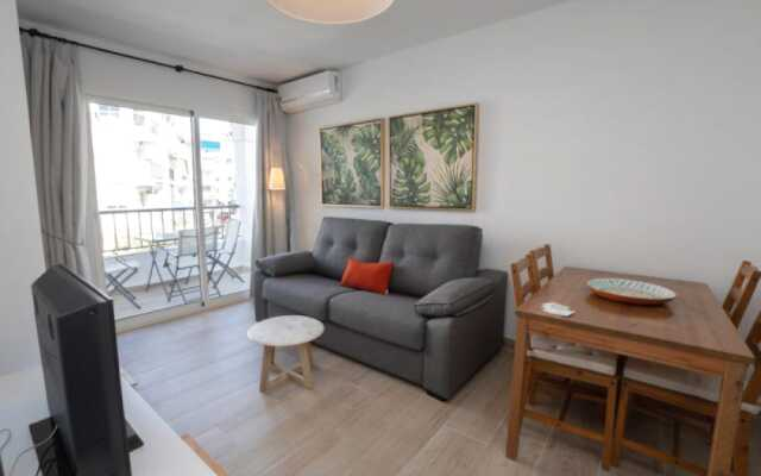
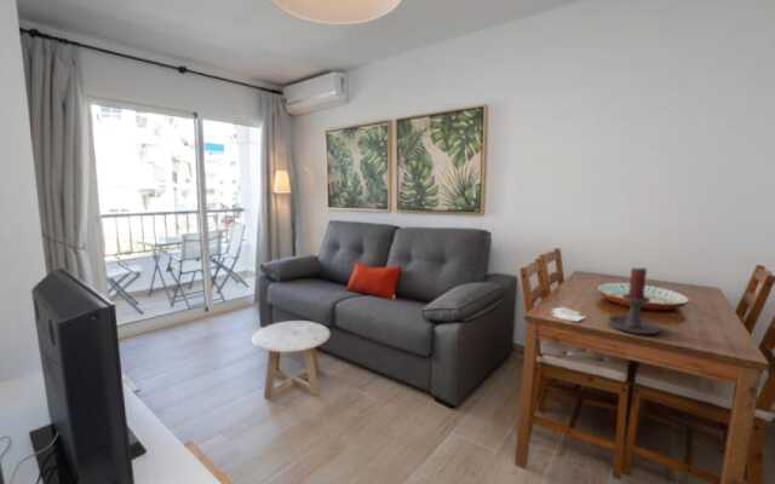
+ candle holder [607,266,662,335]
